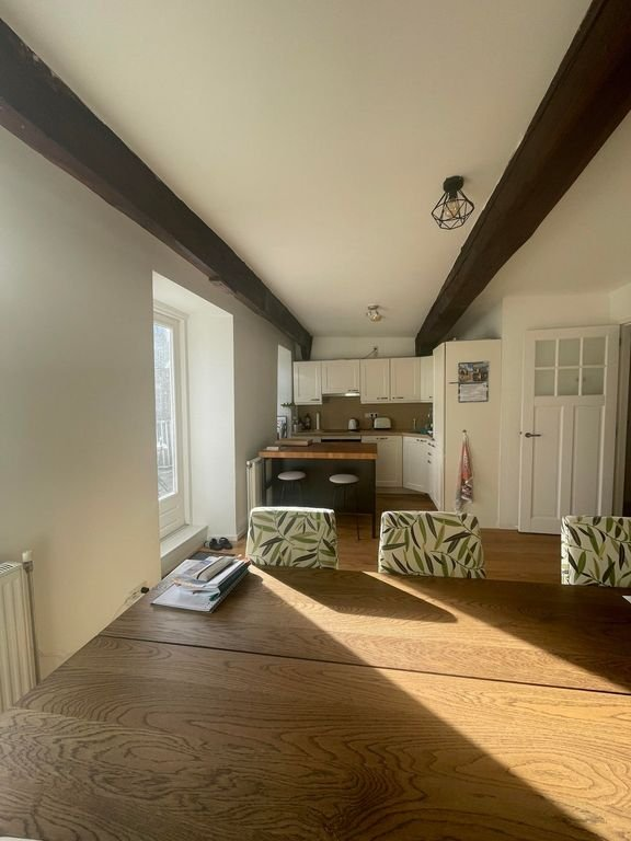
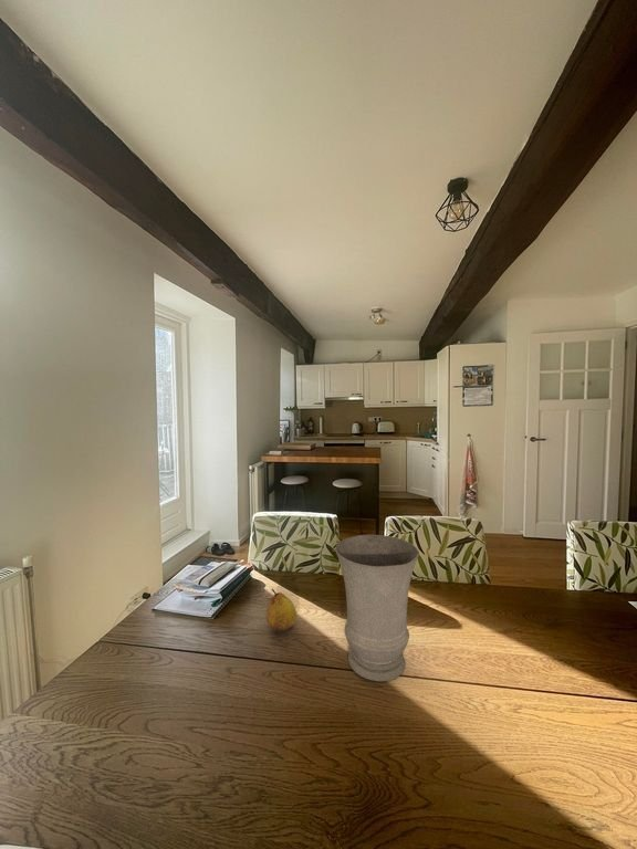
+ fruit [265,588,297,633]
+ vase [334,534,420,682]
